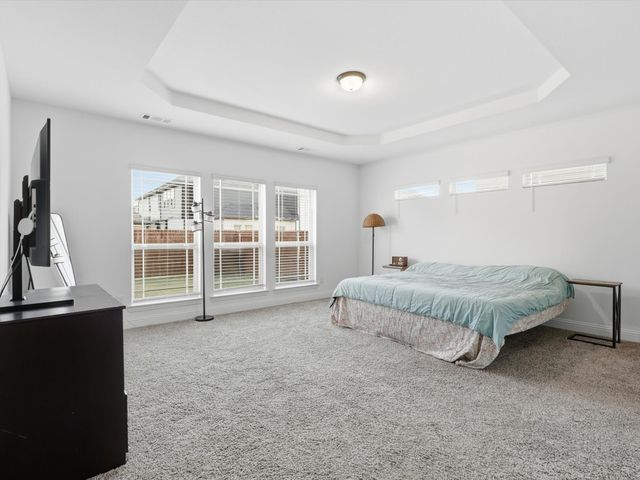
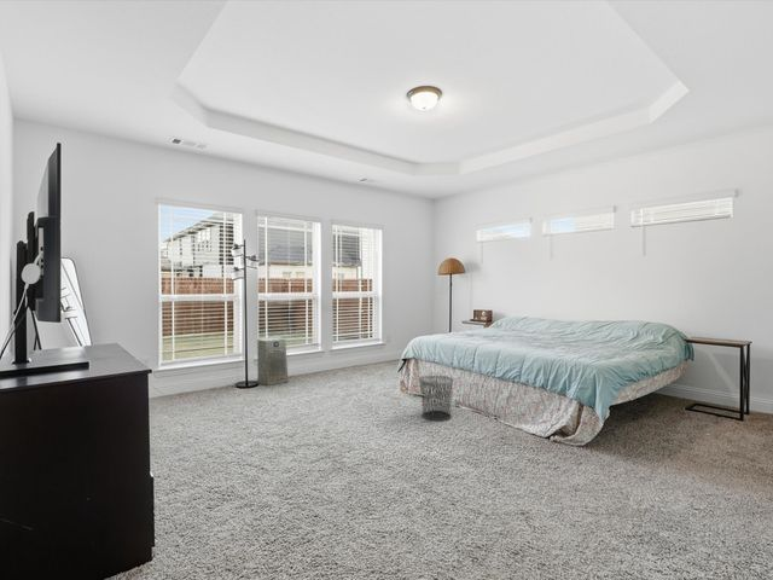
+ waste bin [418,375,455,422]
+ fan [256,336,289,387]
